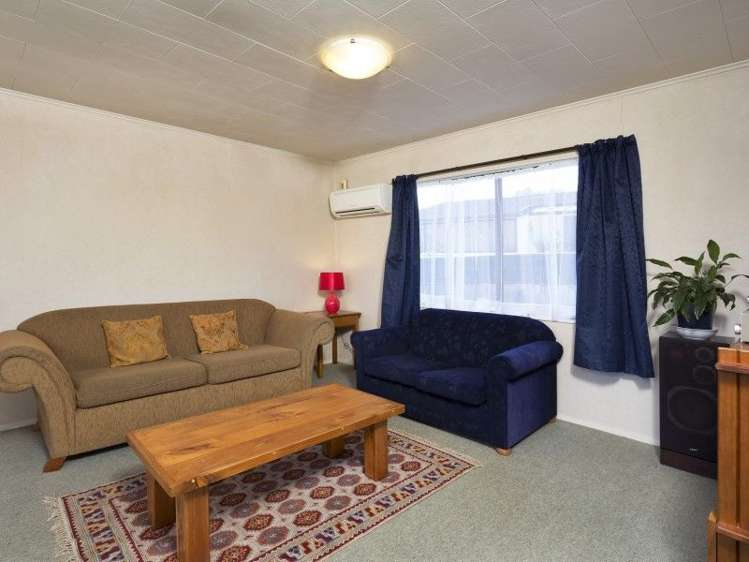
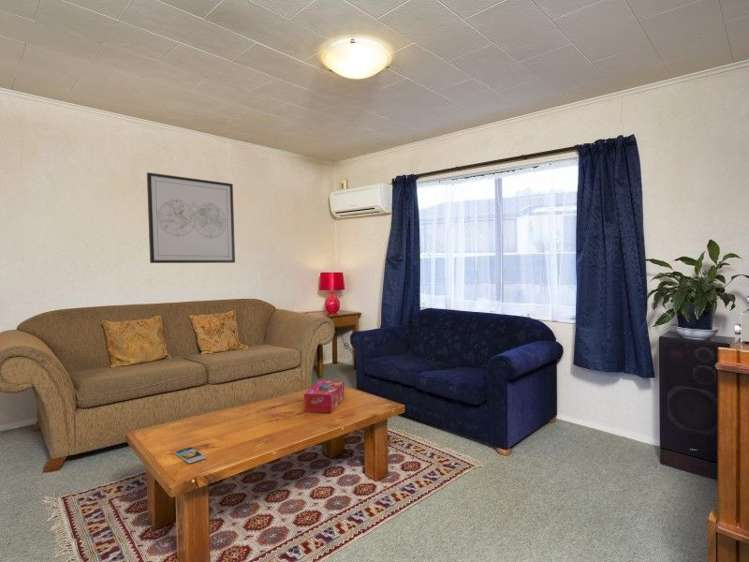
+ wall art [146,172,236,264]
+ smartphone [174,446,207,464]
+ tissue box [303,379,345,414]
